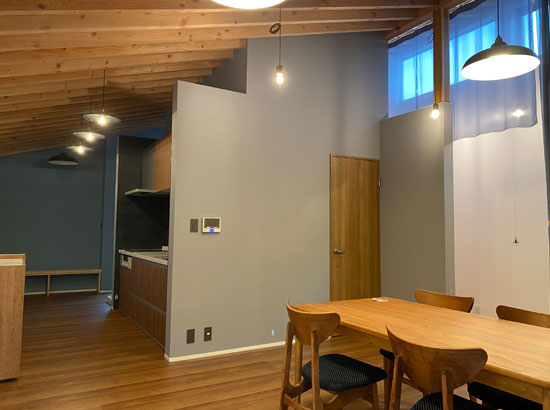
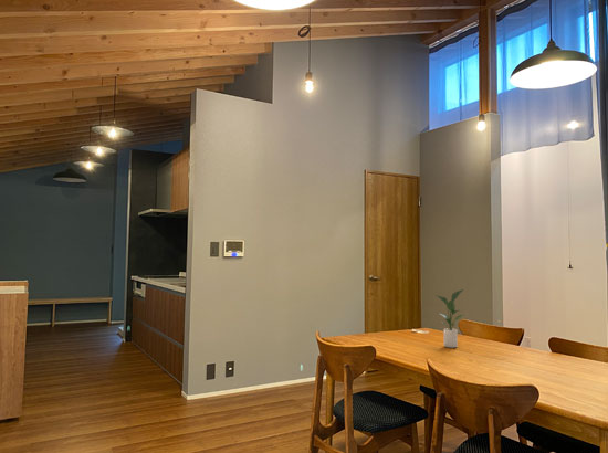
+ potted plant [436,288,465,349]
